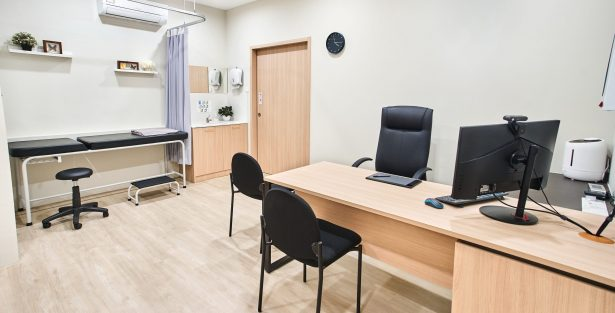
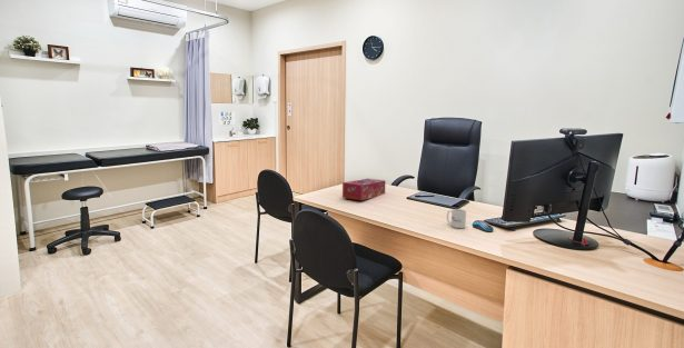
+ tissue box [341,178,387,201]
+ mug [446,208,467,229]
